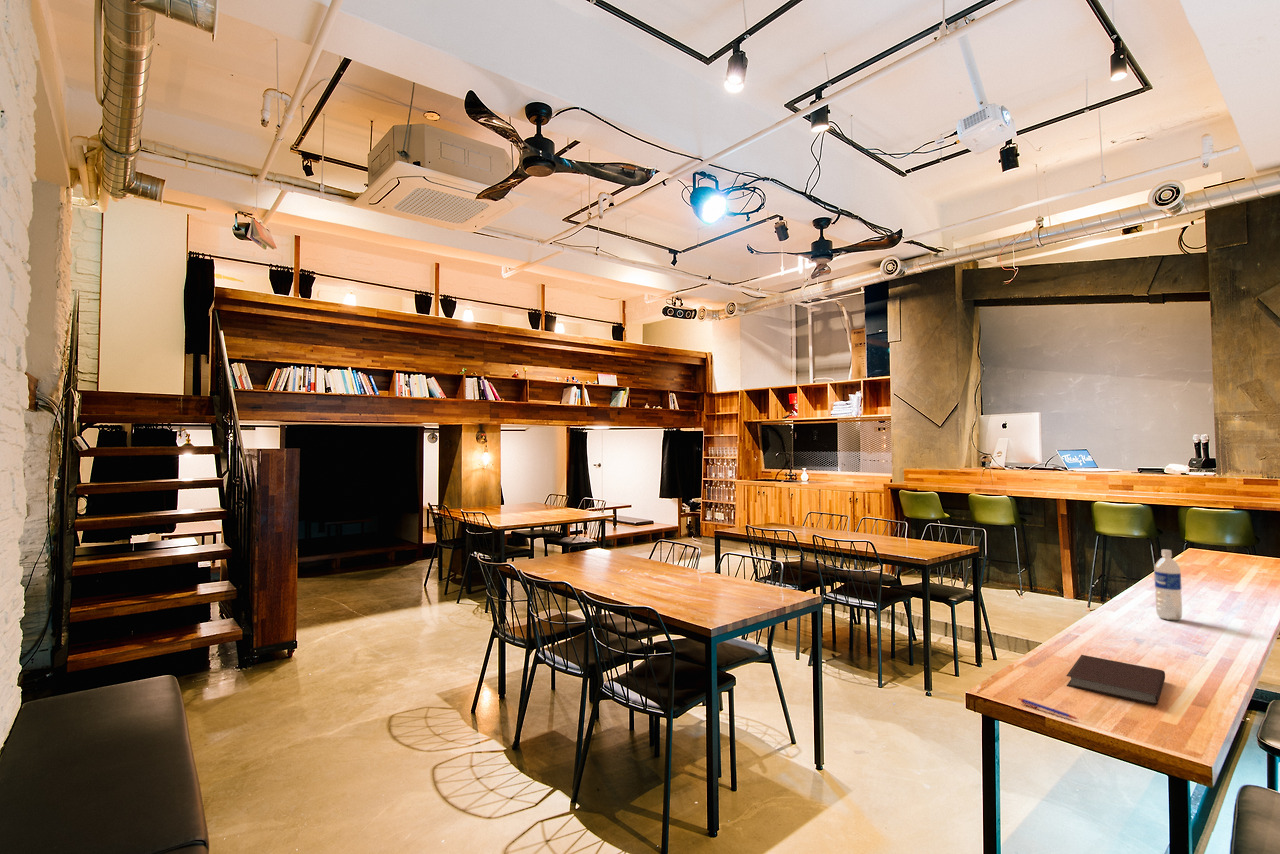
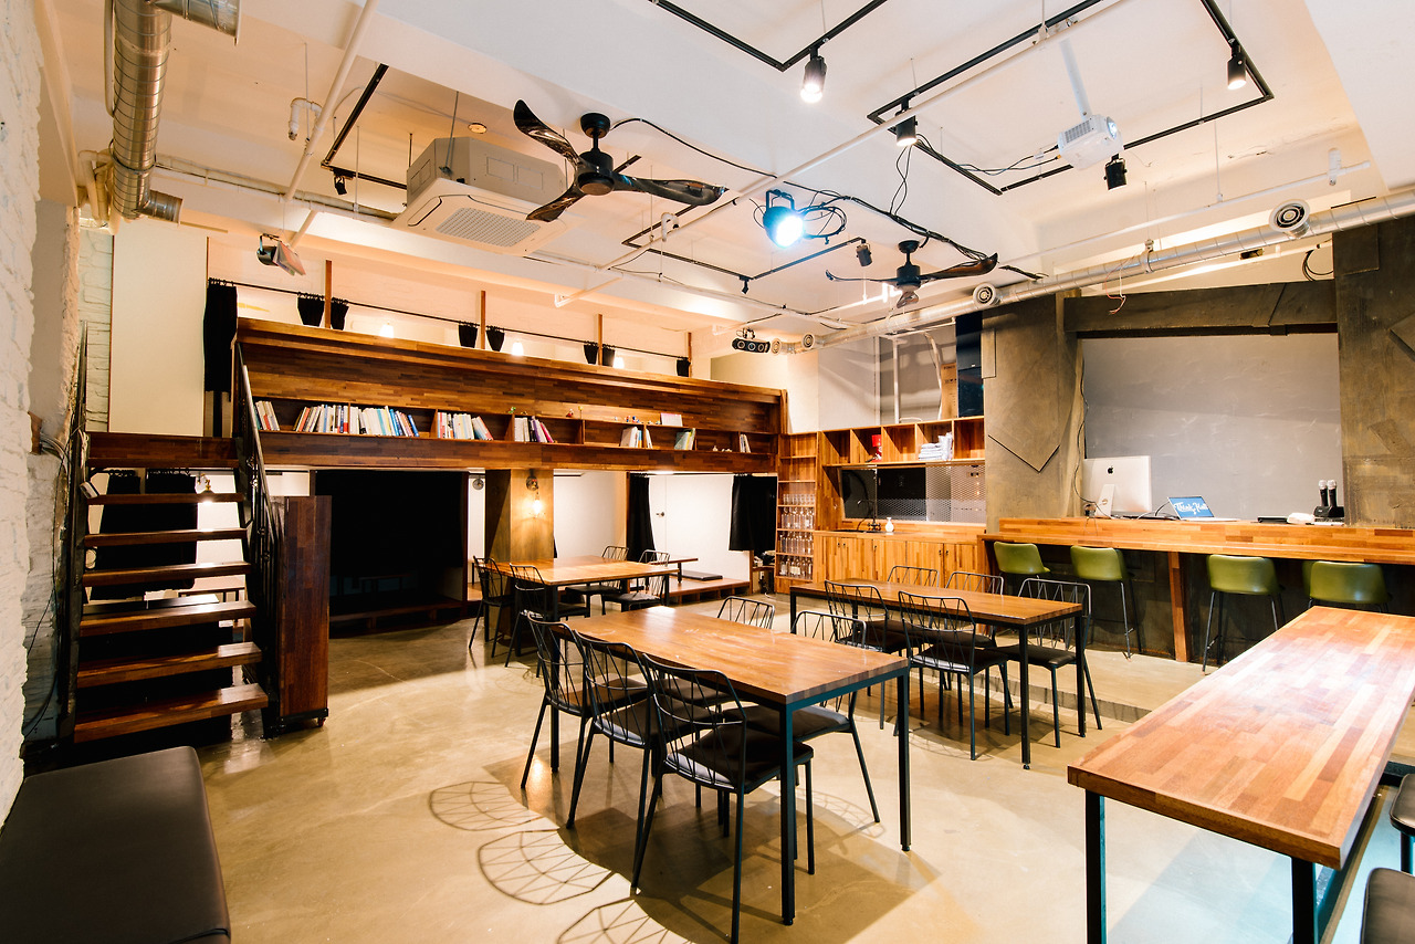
- notebook [1065,654,1166,706]
- pen [1017,697,1079,720]
- water bottle [1153,549,1183,621]
